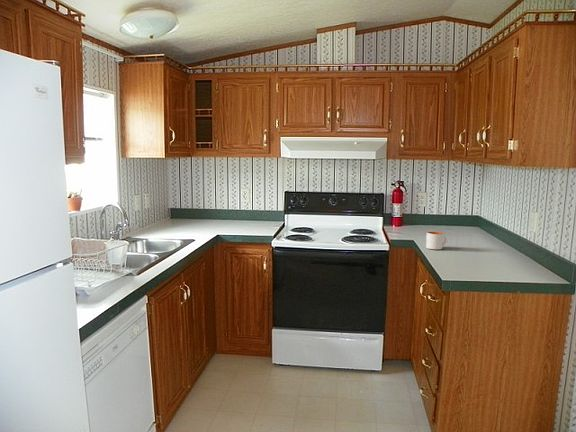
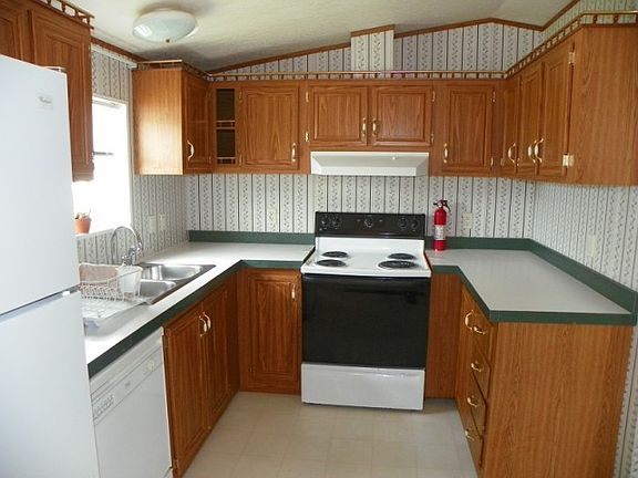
- mug [425,231,449,251]
